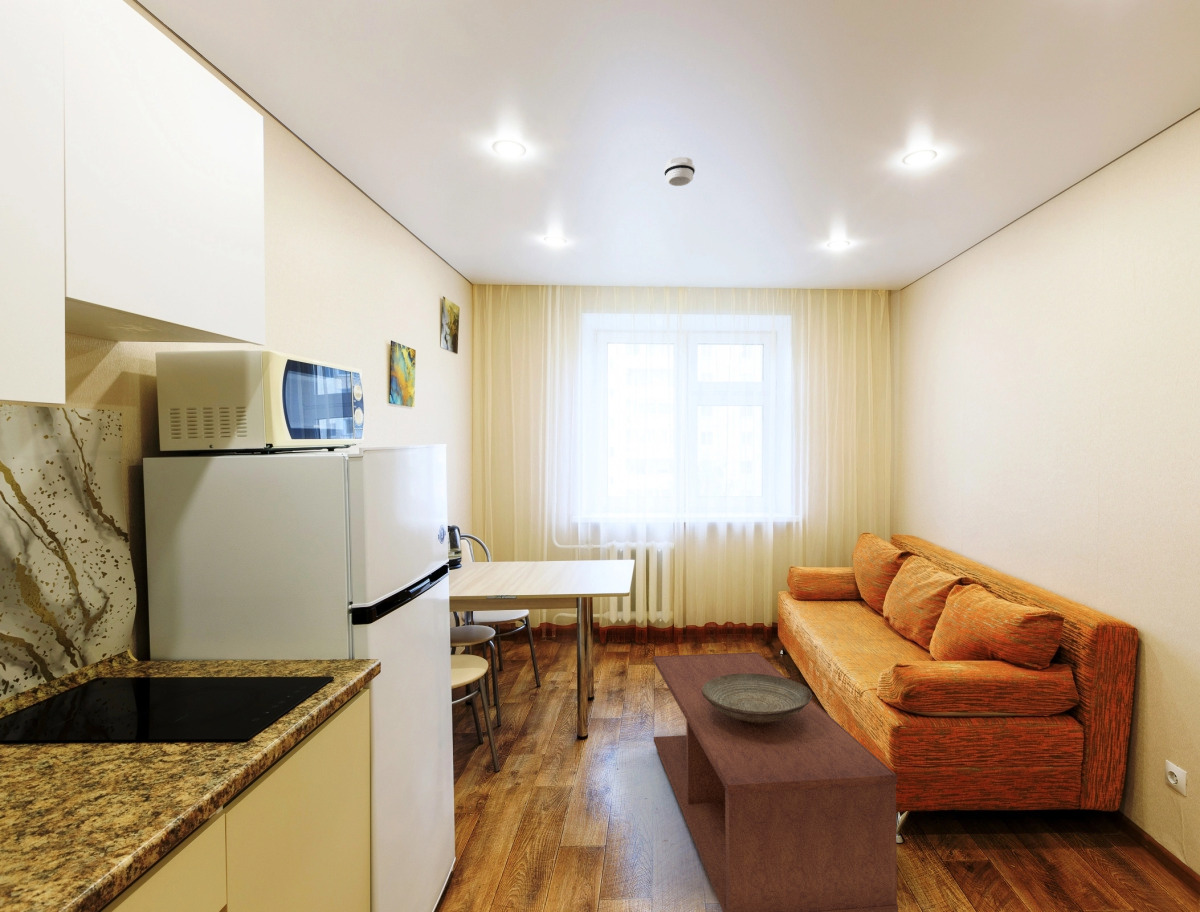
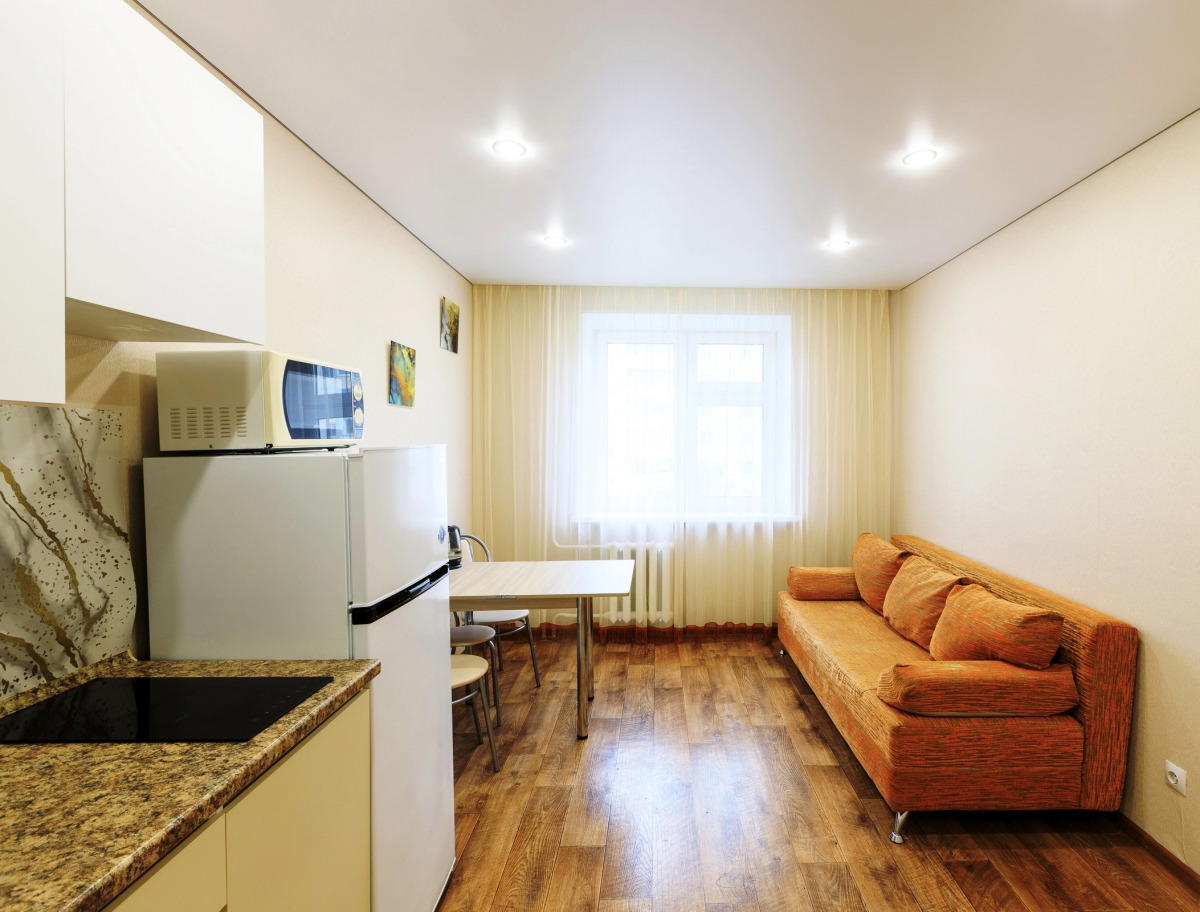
- smoke detector [663,156,696,187]
- coffee table [652,651,899,912]
- decorative bowl [702,673,813,725]
